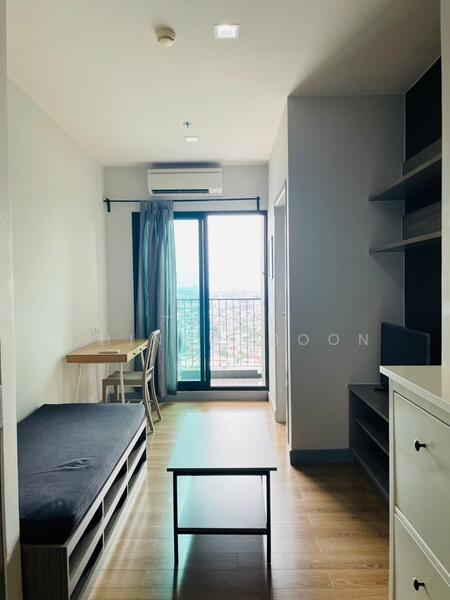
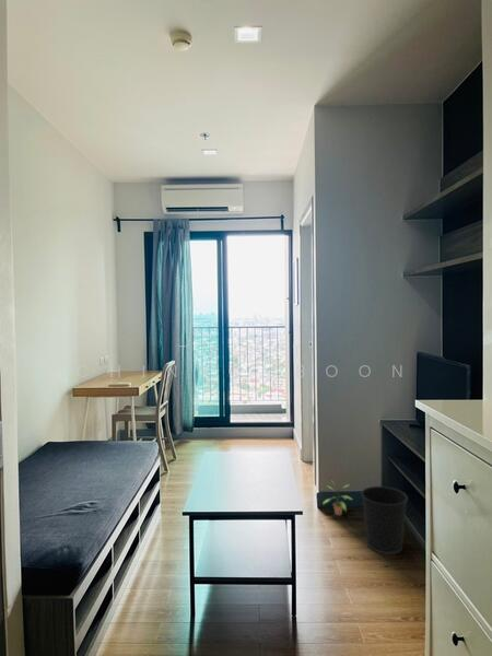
+ potted plant [321,478,353,516]
+ wastebasket [361,485,409,555]
